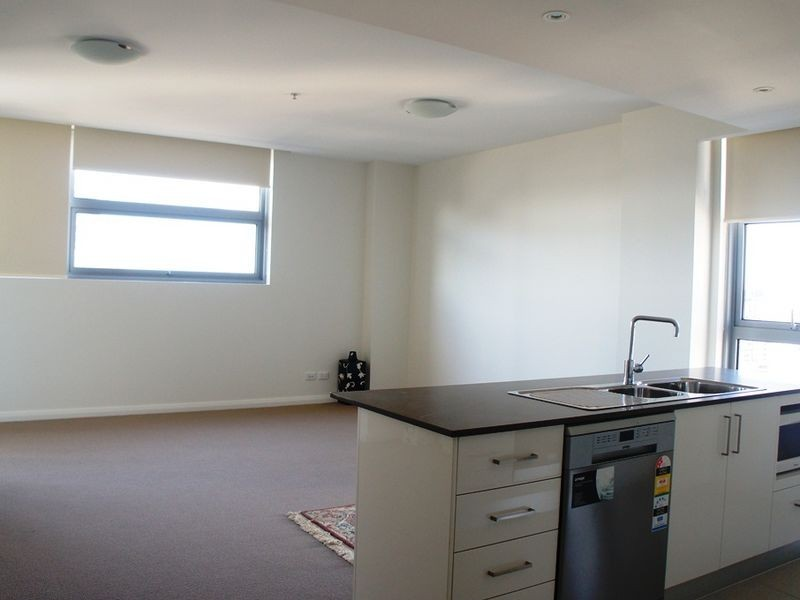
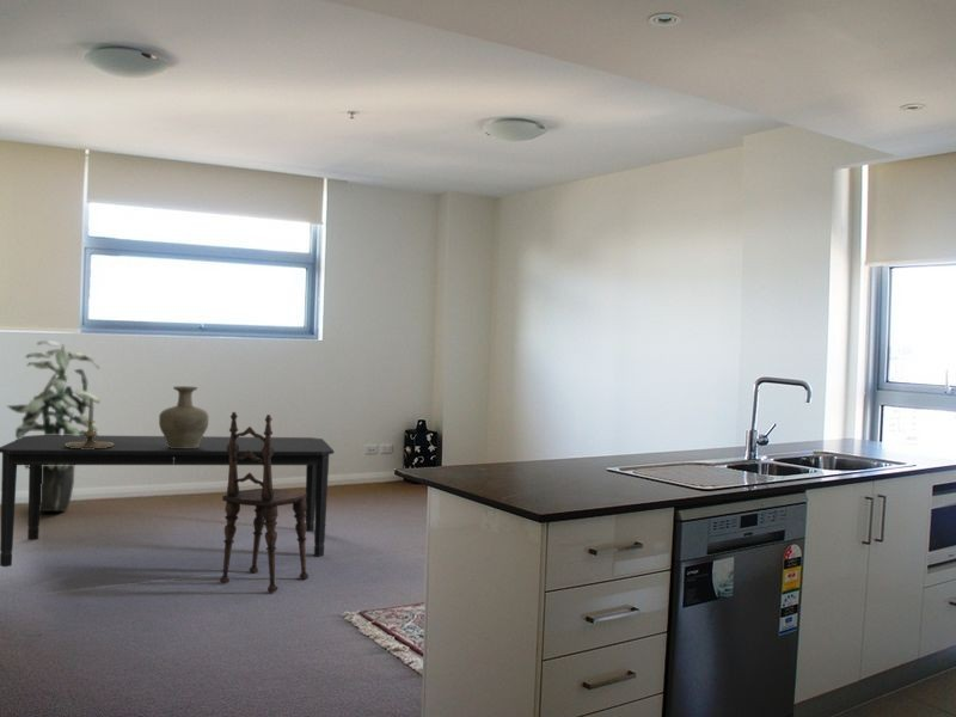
+ indoor plant [5,339,102,513]
+ vase [158,385,209,448]
+ dining chair [219,411,310,594]
+ dining table [0,434,335,568]
+ candle holder [66,398,114,449]
